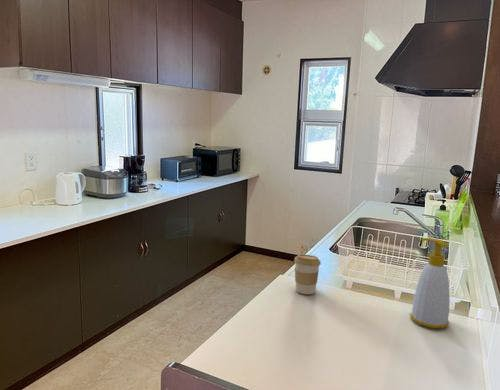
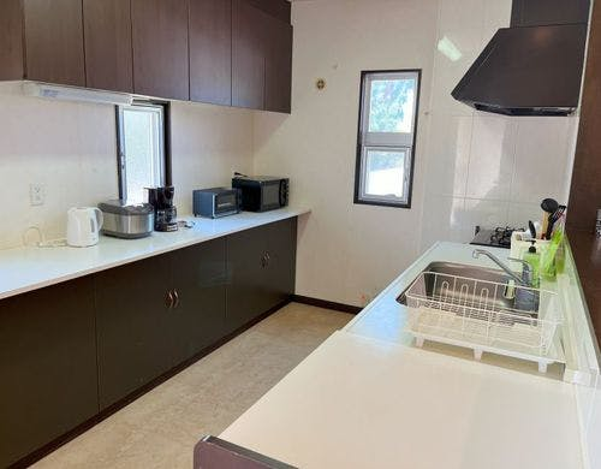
- soap bottle [409,237,451,329]
- coffee cup [293,254,322,295]
